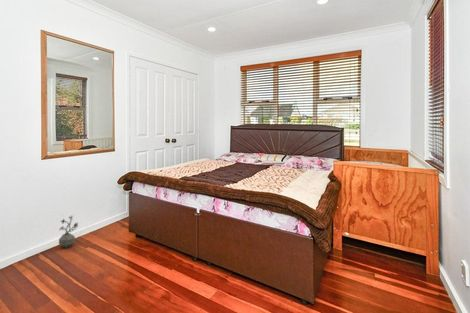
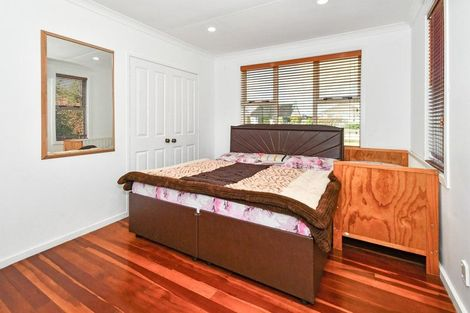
- potted plant [58,214,79,249]
